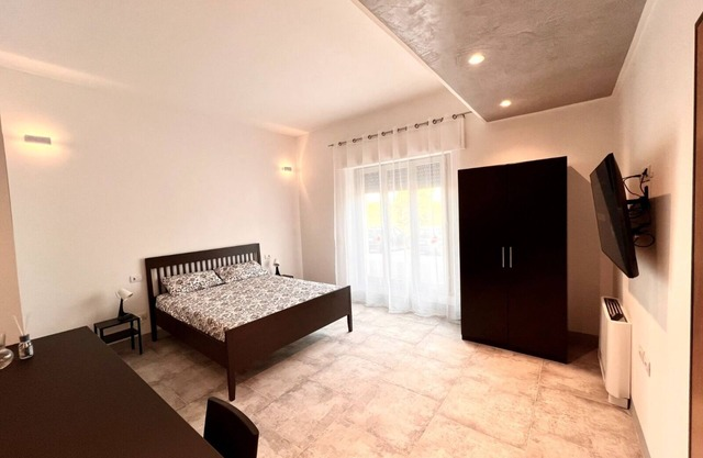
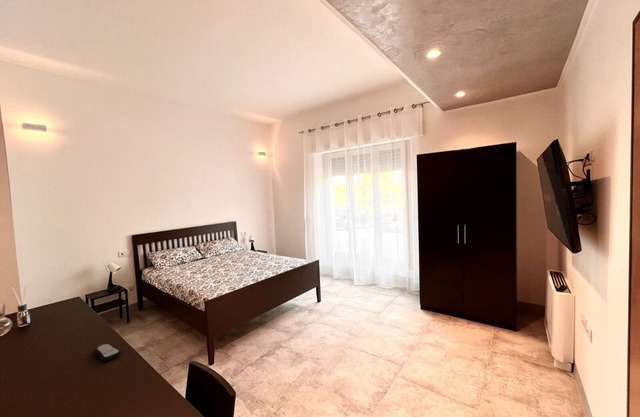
+ remote control [94,343,123,362]
